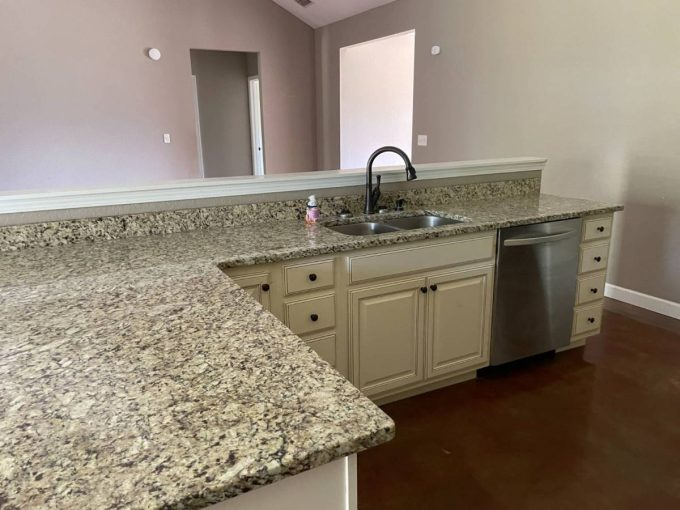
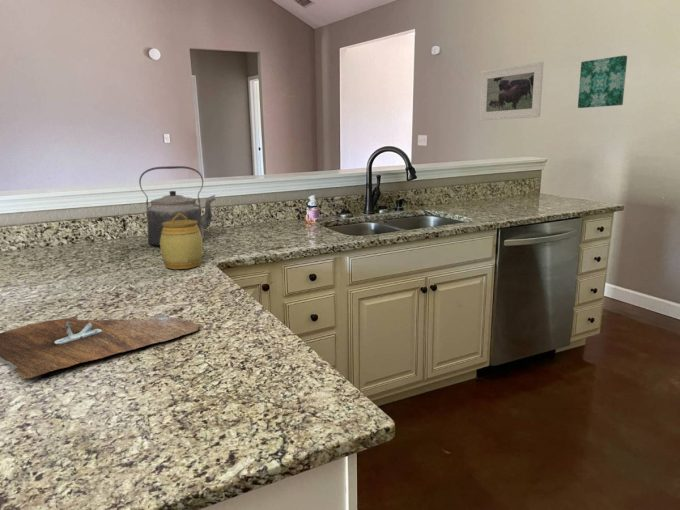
+ cutting board [0,313,200,379]
+ jar [159,213,204,270]
+ wall art [577,54,628,109]
+ kettle [138,165,217,247]
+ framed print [479,61,544,121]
